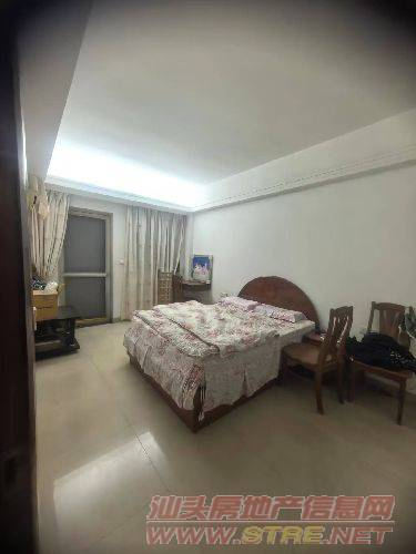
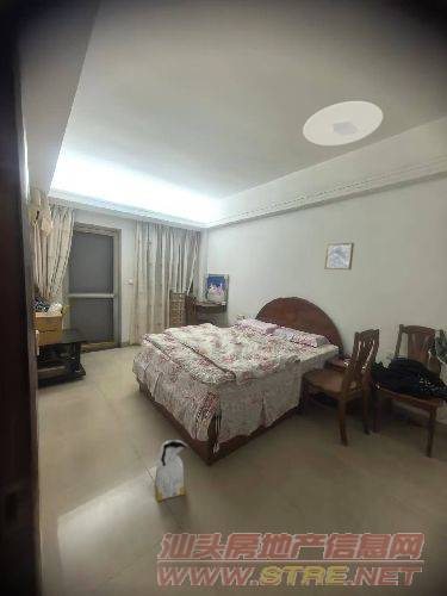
+ wall art [323,242,355,271]
+ ceiling light [302,100,384,147]
+ bag [154,439,188,502]
